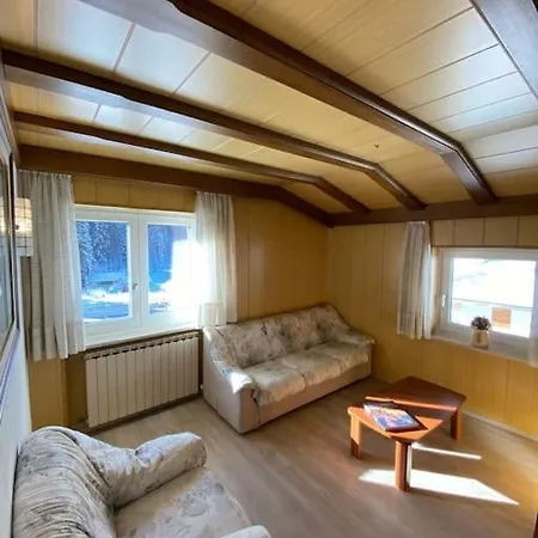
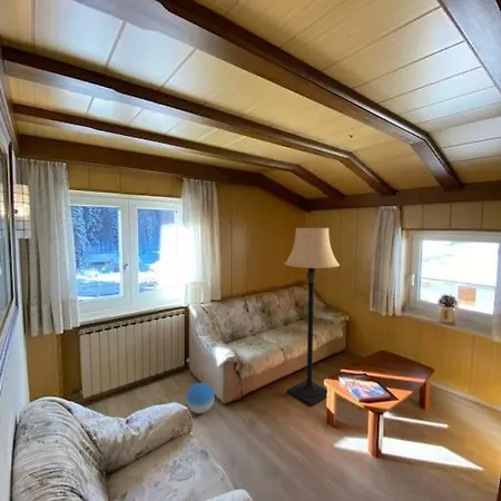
+ lamp [284,227,341,407]
+ ball [186,382,216,414]
